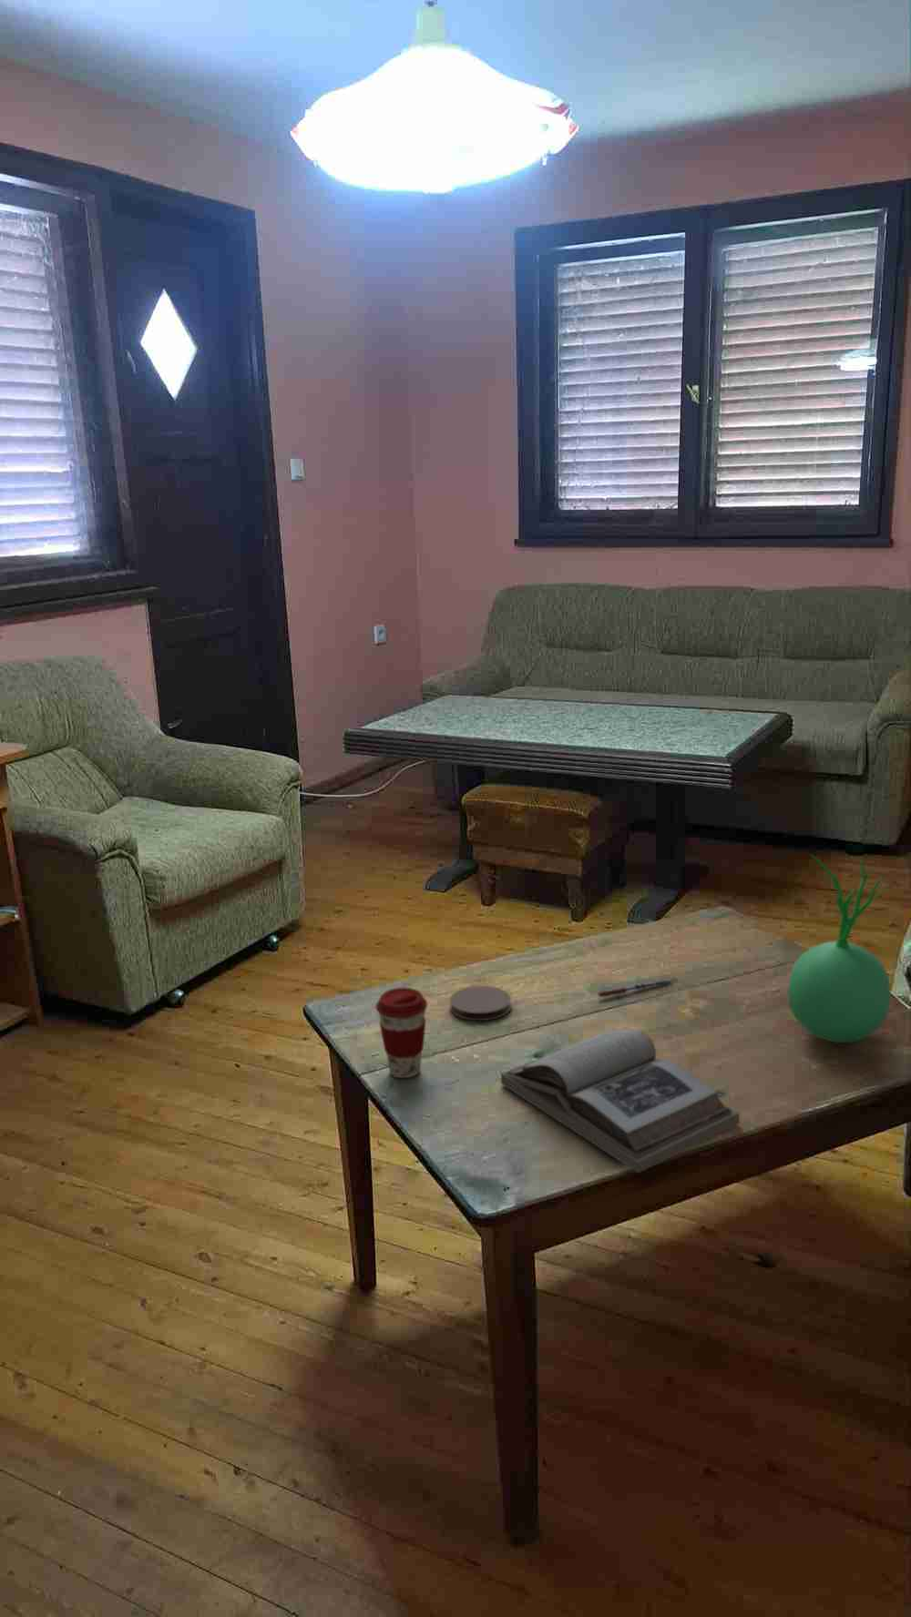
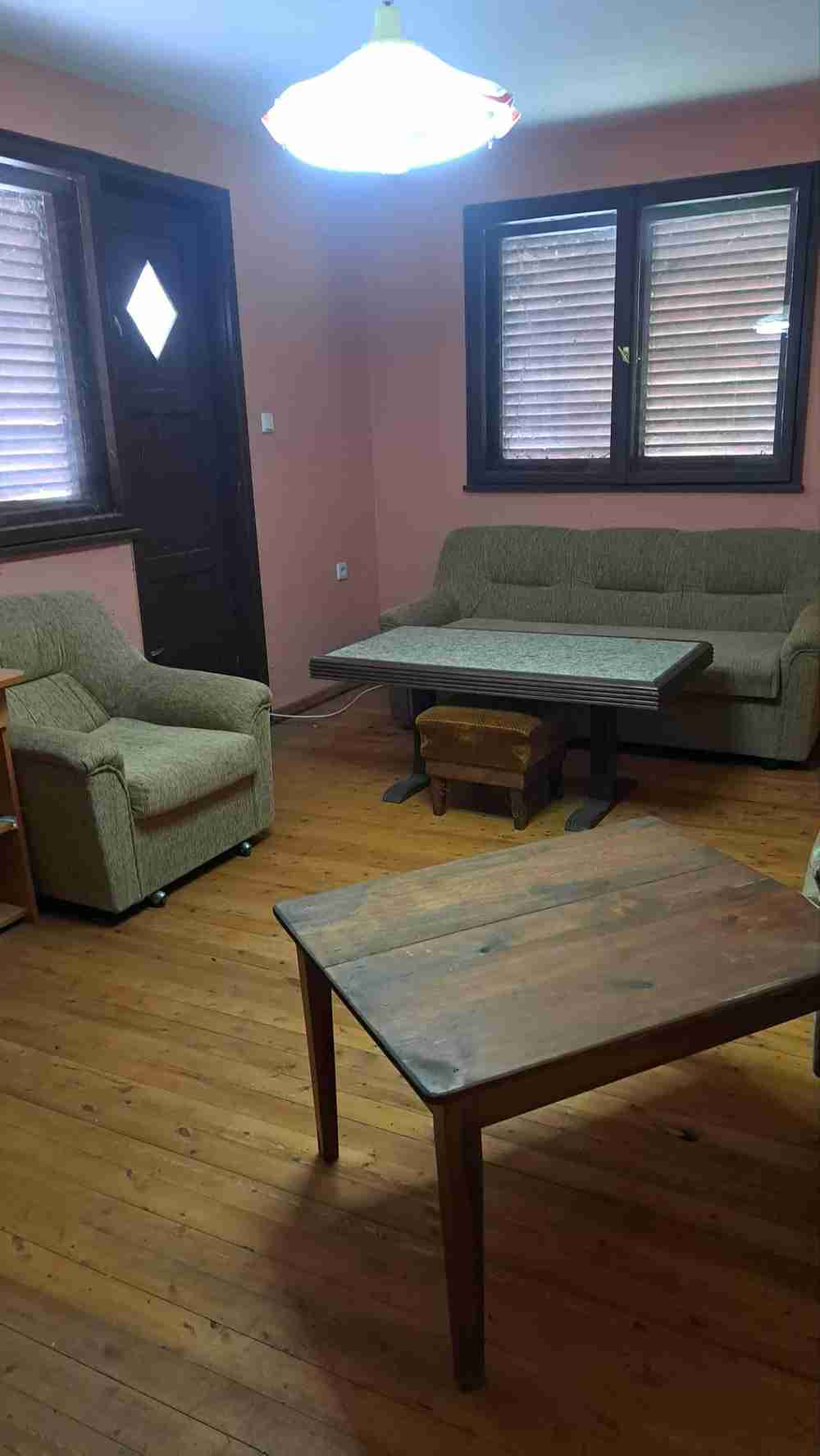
- pen [597,978,674,998]
- vase [787,853,892,1044]
- book [500,1028,741,1175]
- coffee cup [374,987,428,1078]
- coaster [449,985,512,1022]
